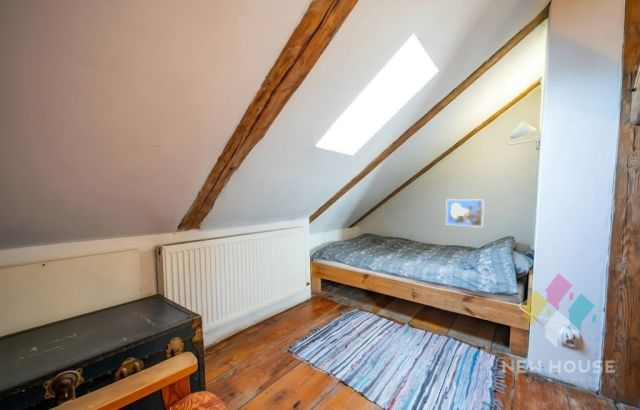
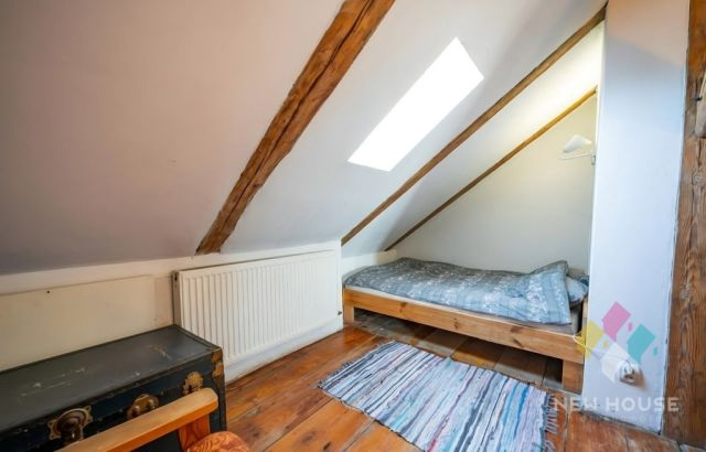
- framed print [445,198,485,228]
